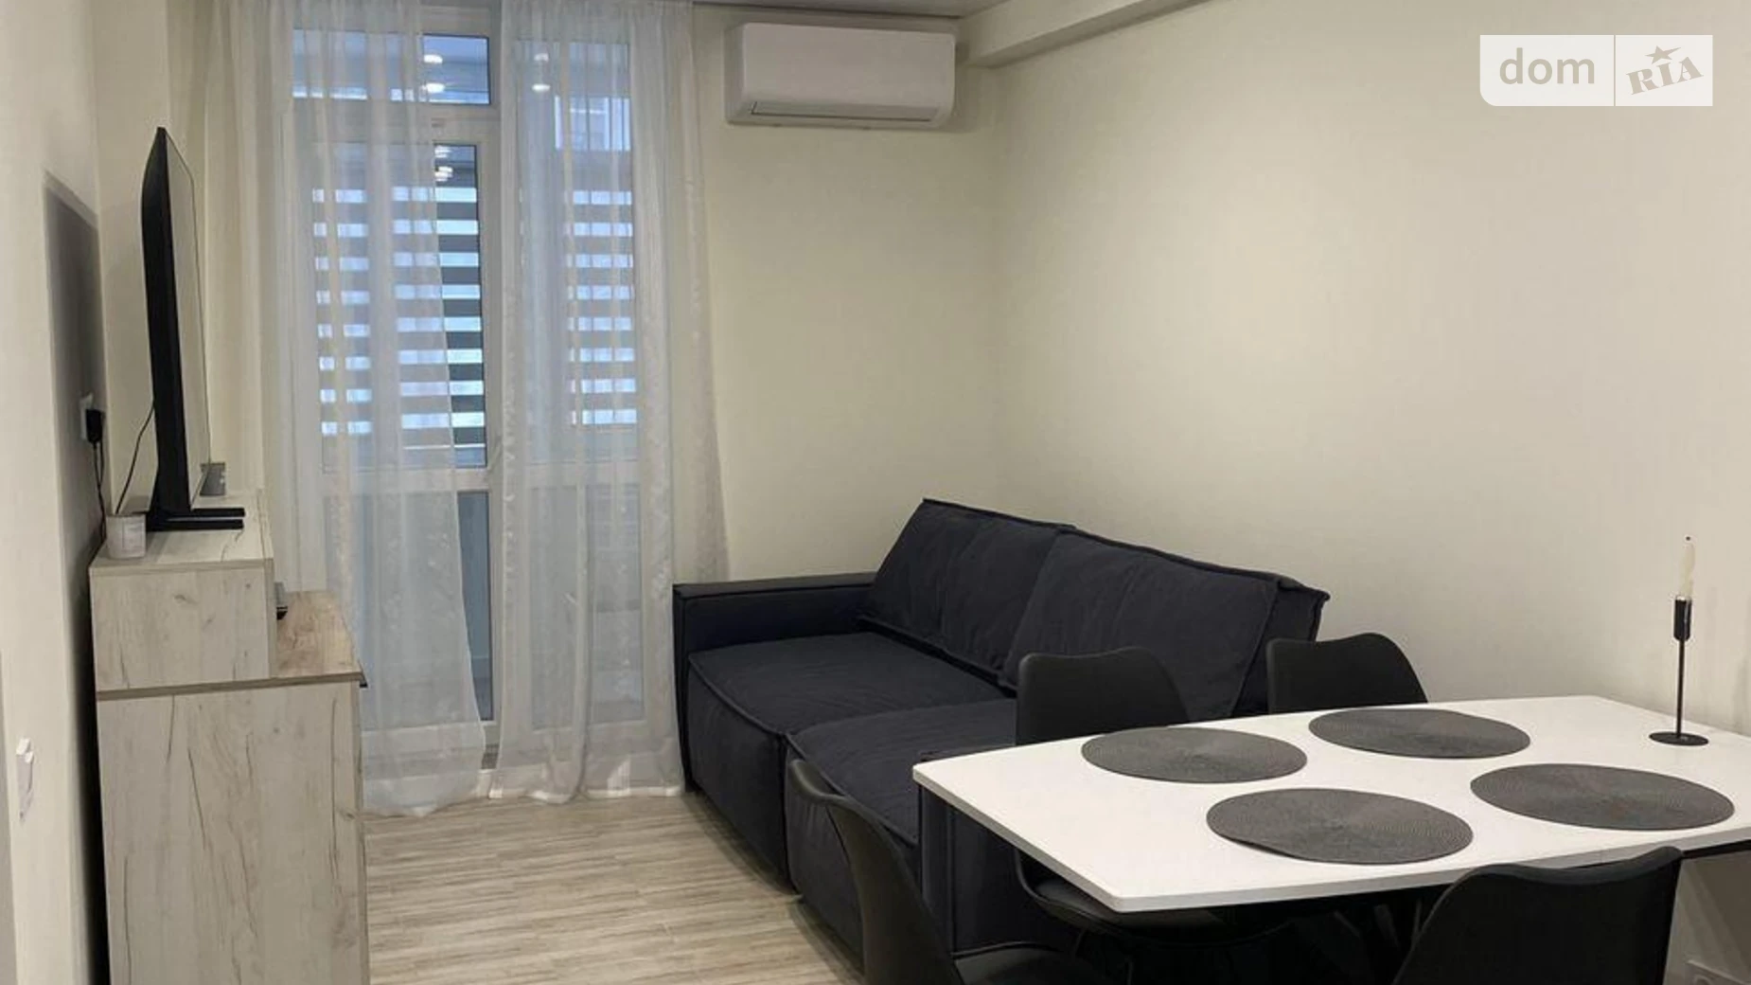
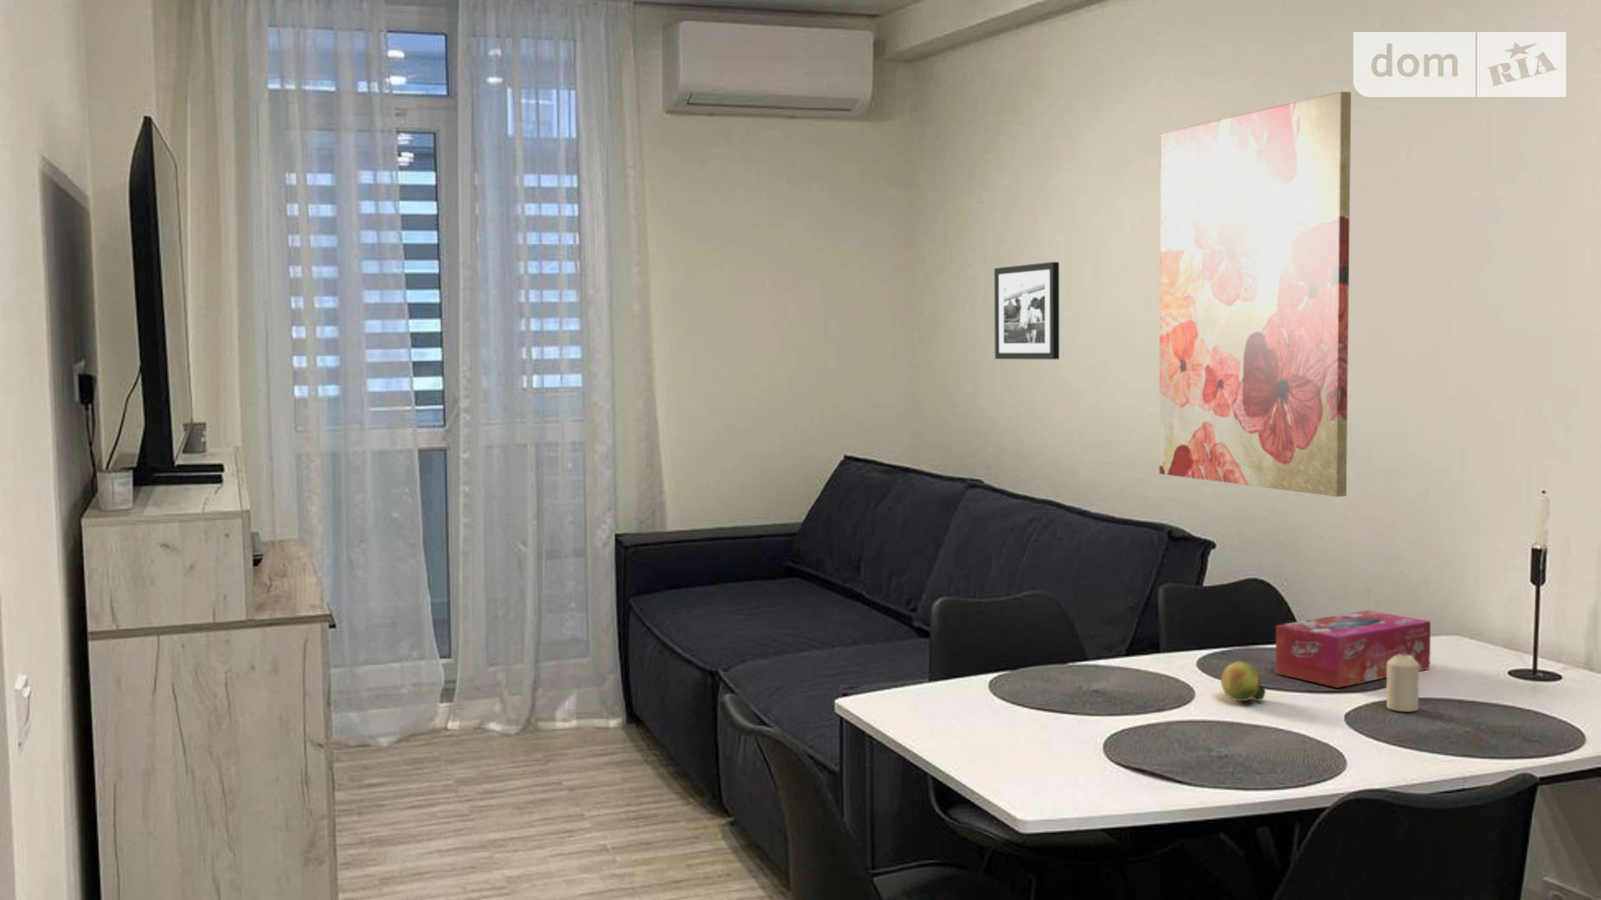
+ picture frame [994,262,1060,360]
+ fruit [1221,662,1266,702]
+ tissue box [1274,609,1432,689]
+ wall art [1159,91,1351,498]
+ candle [1385,654,1421,712]
